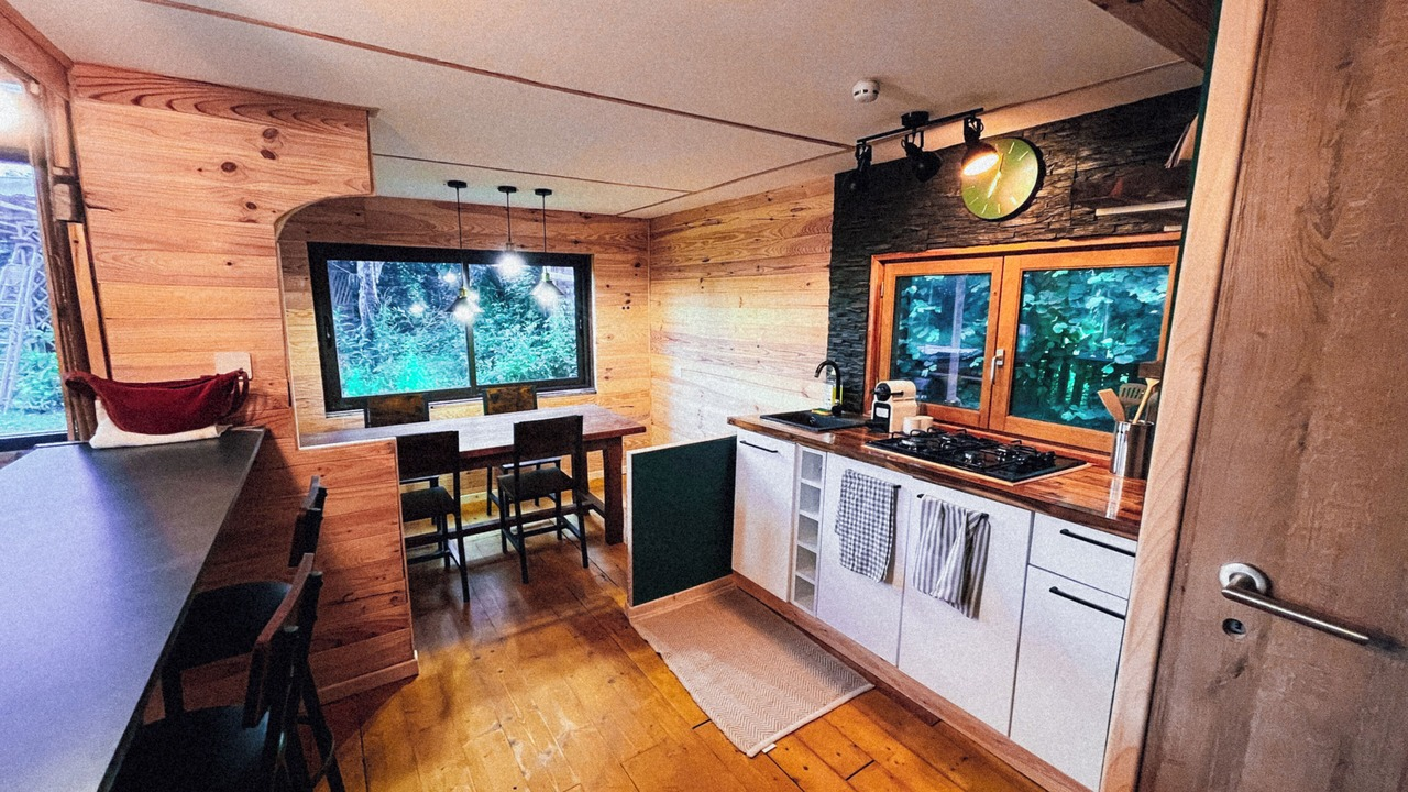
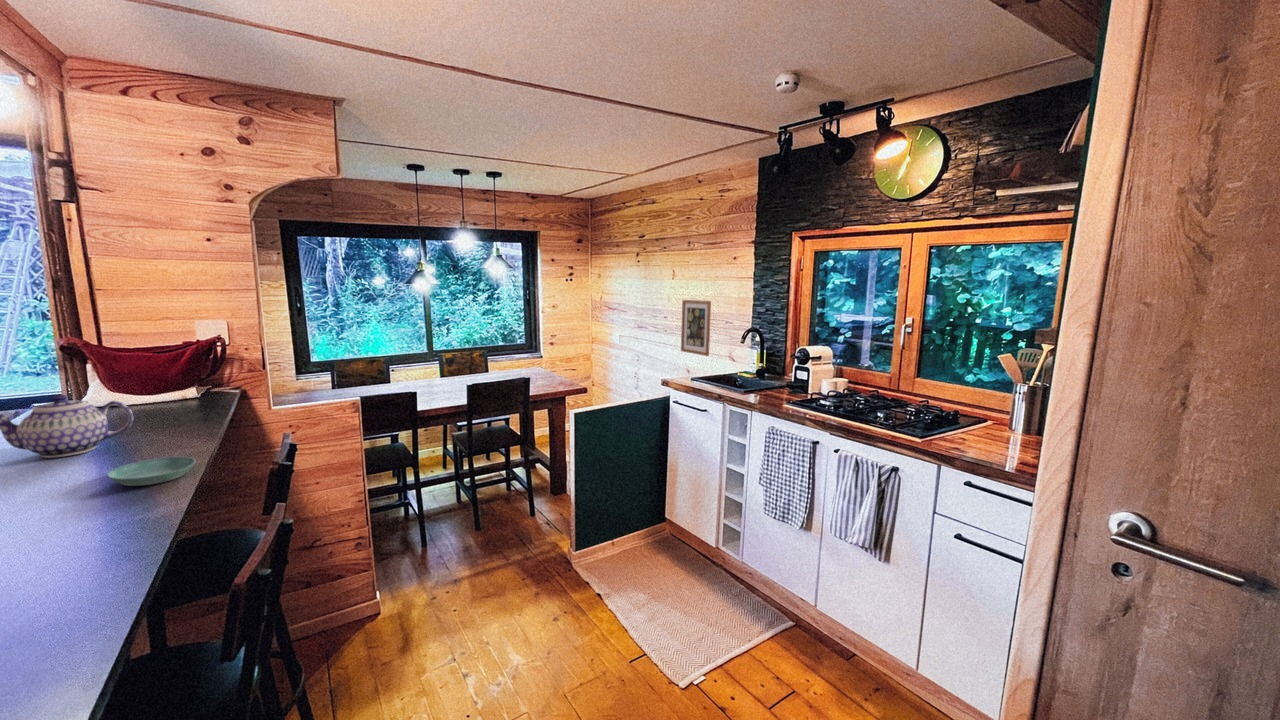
+ wall art [680,299,712,357]
+ saucer [106,456,197,487]
+ teapot [0,393,134,459]
